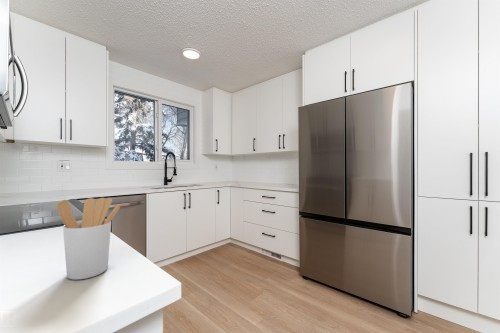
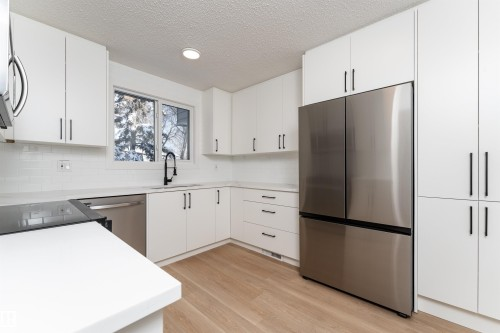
- utensil holder [56,197,121,281]
